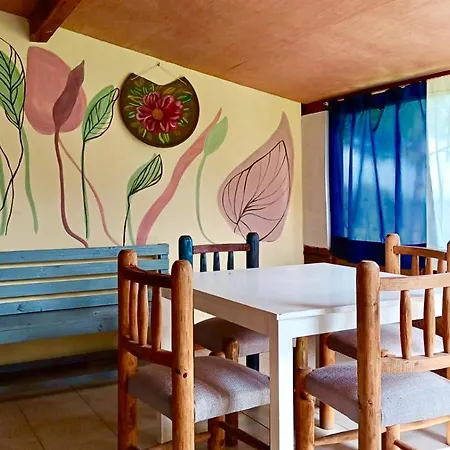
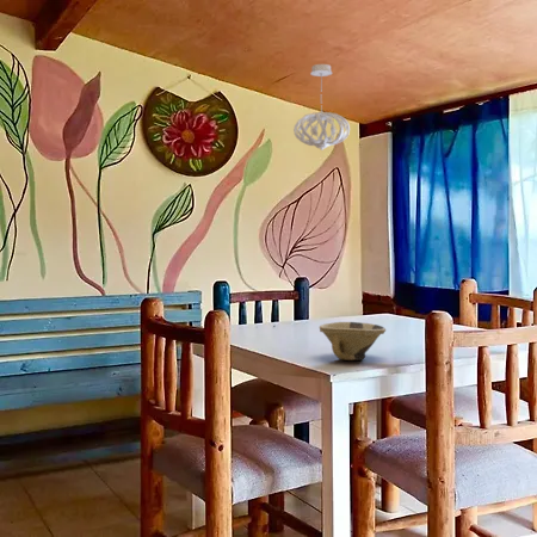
+ bowl [319,321,387,362]
+ pendant light [292,63,351,152]
